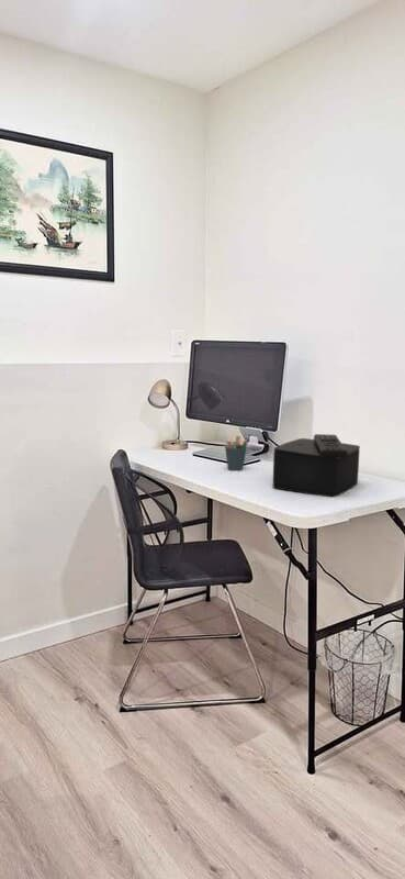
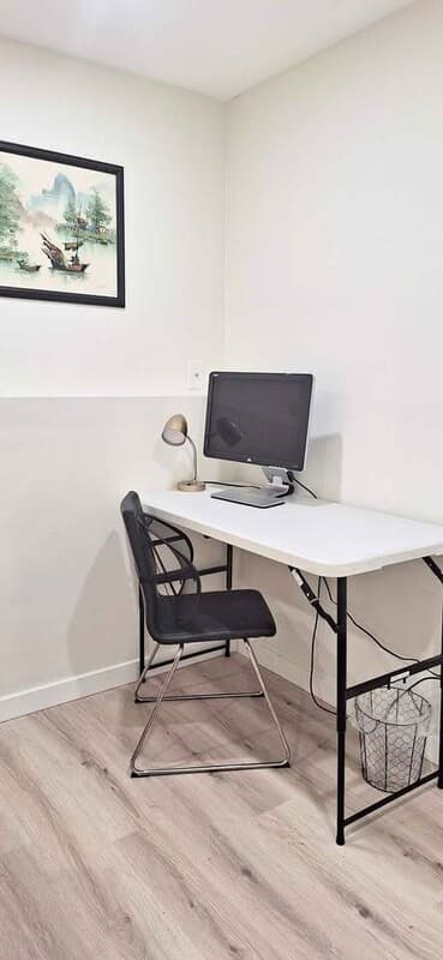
- speaker [272,433,361,498]
- pen holder [223,434,249,471]
